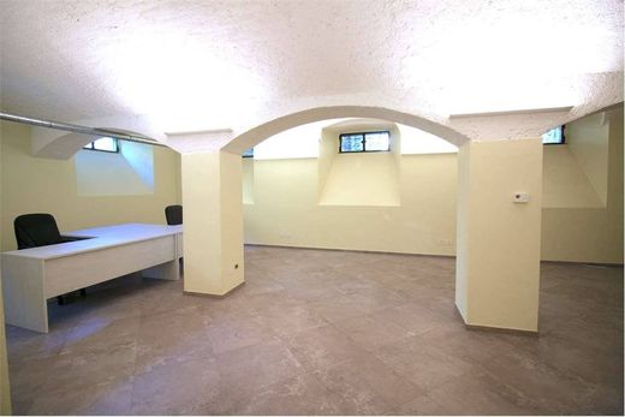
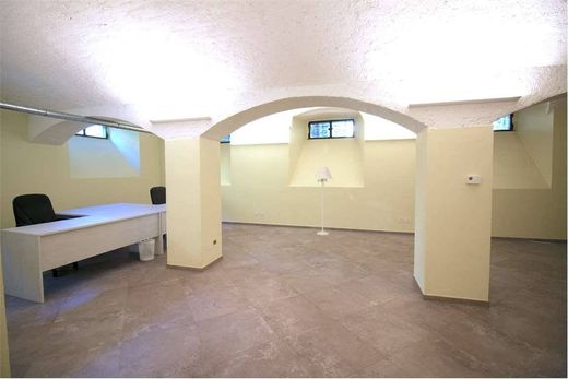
+ wastebasket [137,237,156,262]
+ floor lamp [312,166,334,237]
